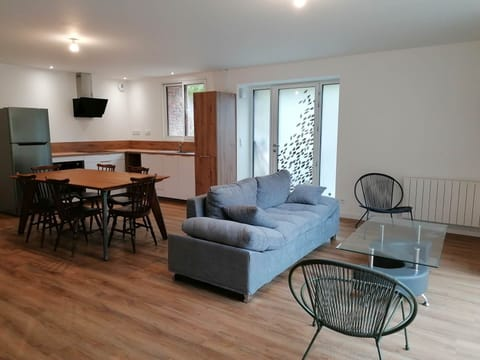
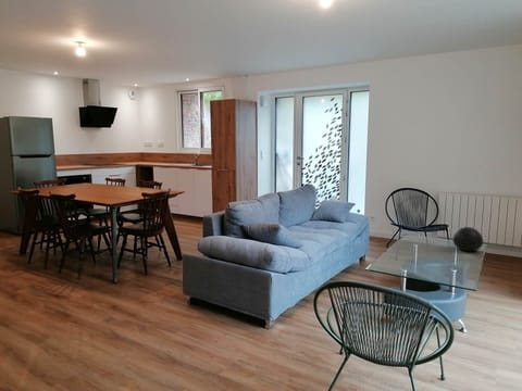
+ decorative ball [451,226,484,252]
